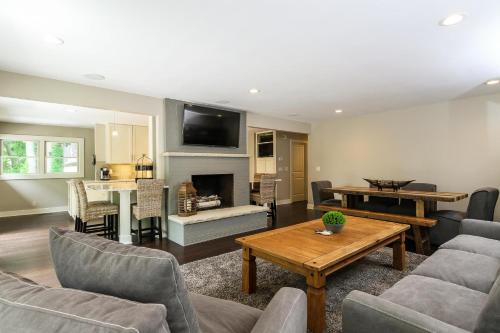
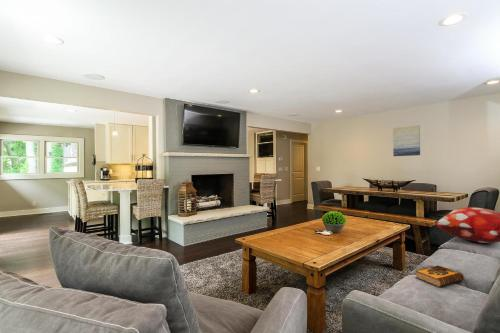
+ decorative pillow [434,206,500,244]
+ wall art [392,124,421,157]
+ hardback book [415,265,465,288]
